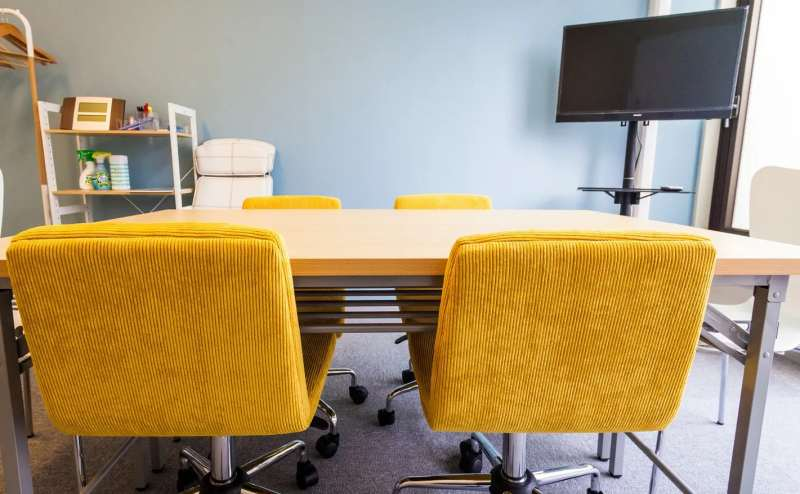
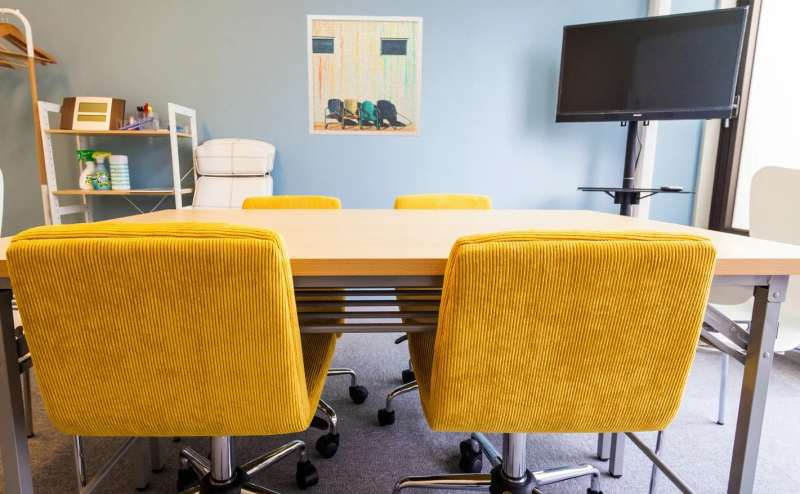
+ wall art [306,14,424,137]
